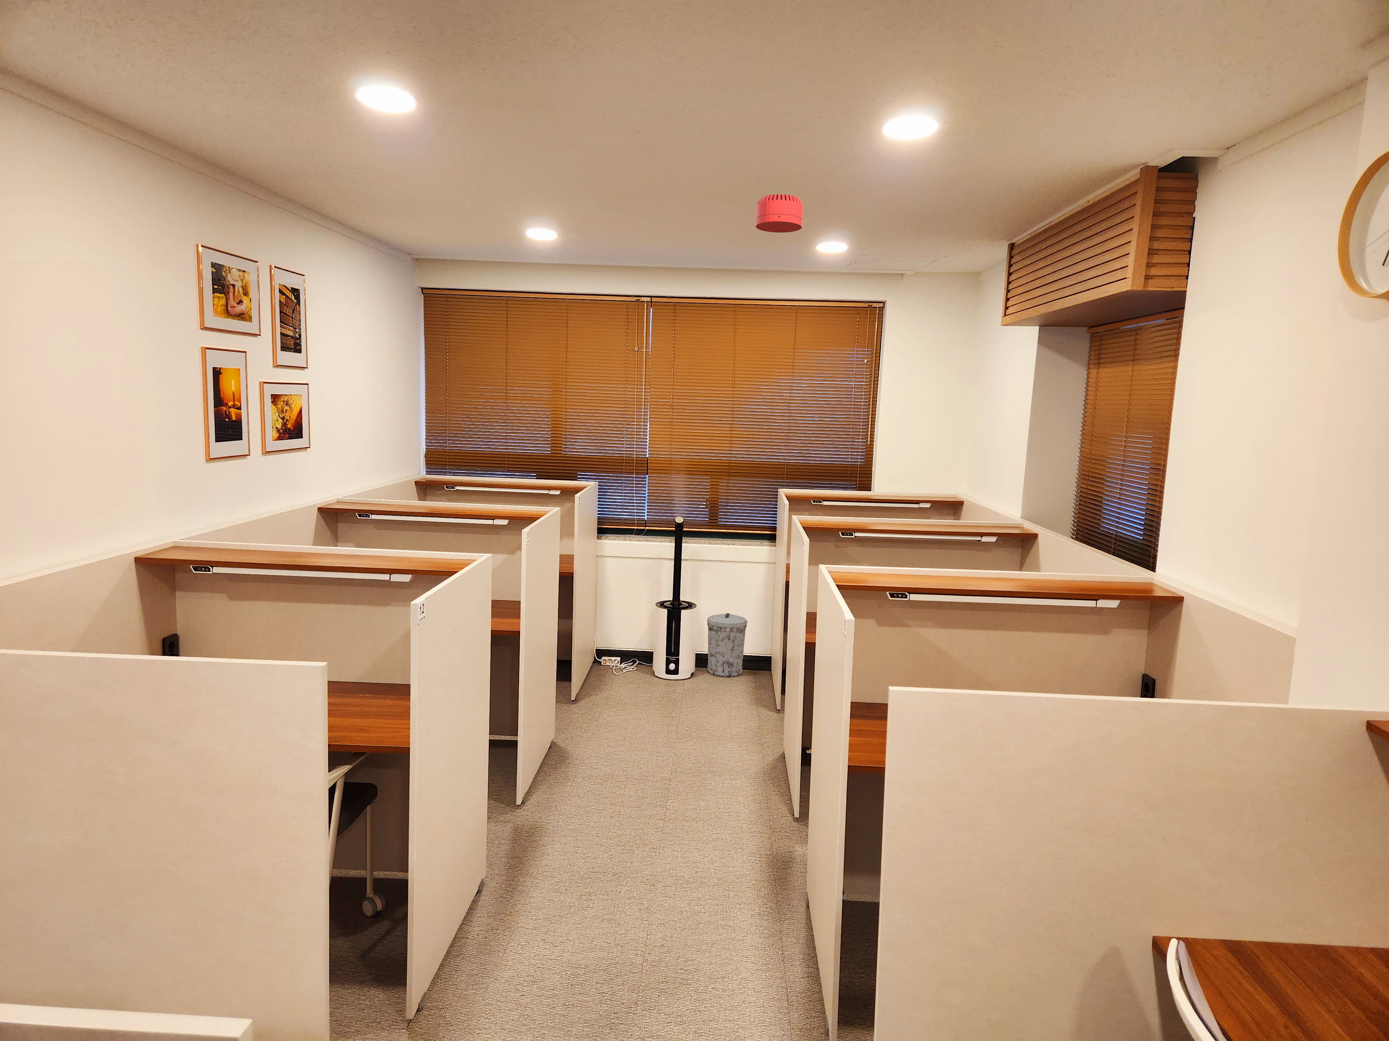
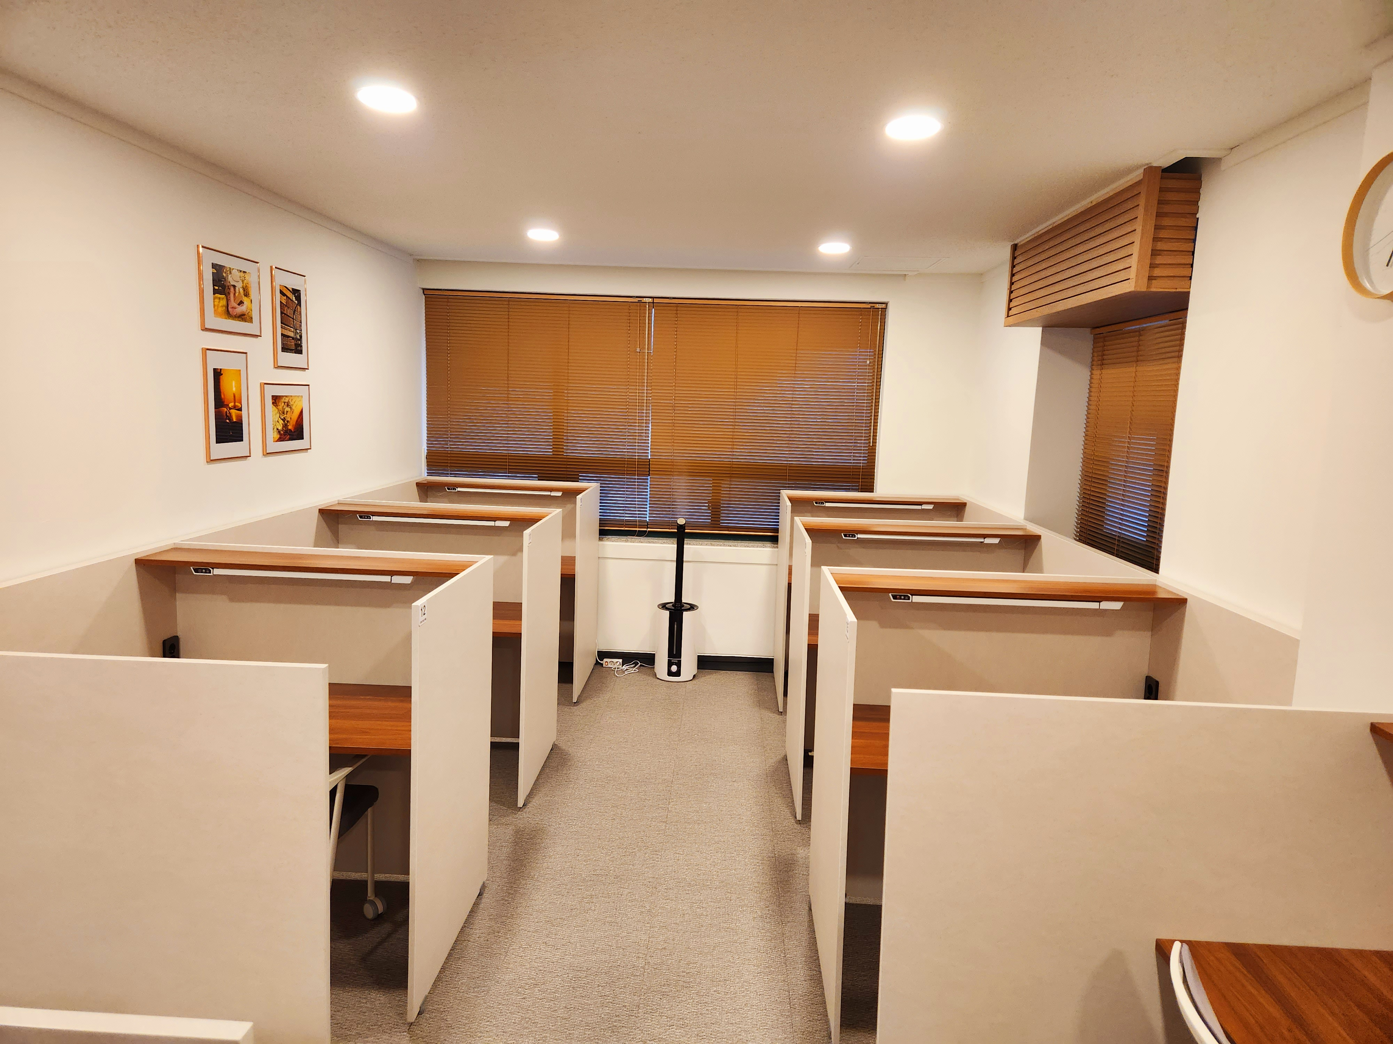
- smoke detector [756,194,803,233]
- trash can [707,612,748,677]
